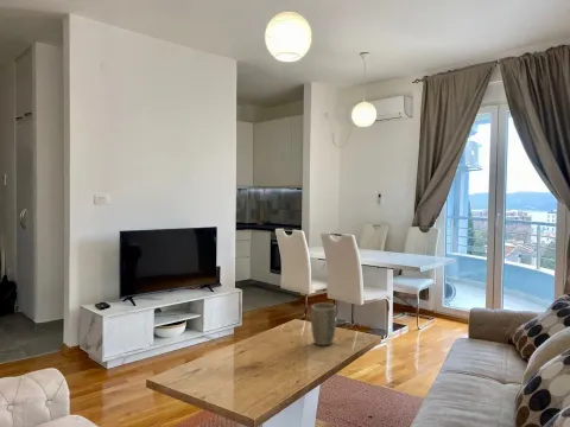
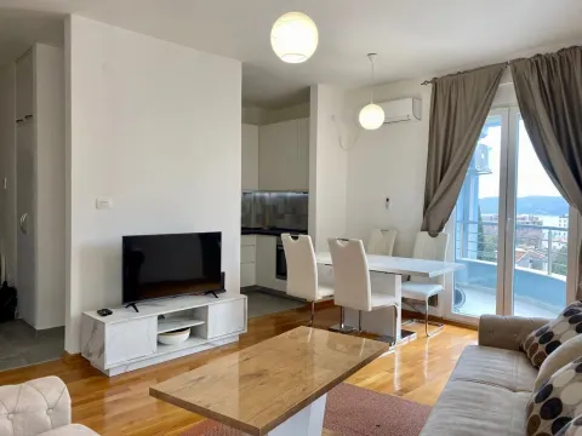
- plant pot [310,302,338,346]
